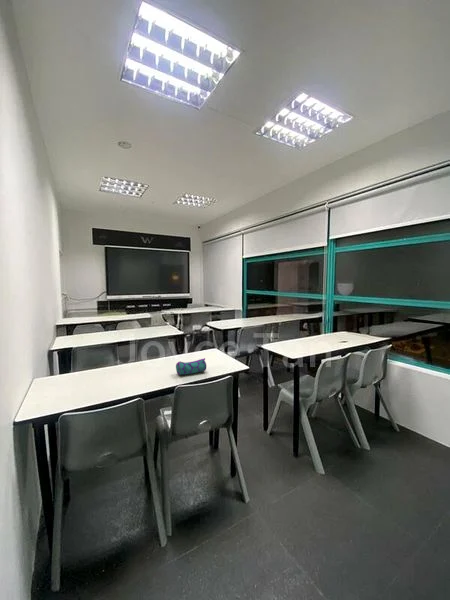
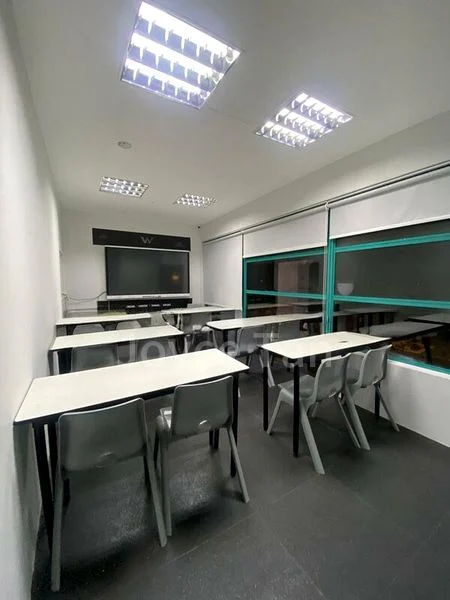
- pencil case [175,357,207,376]
